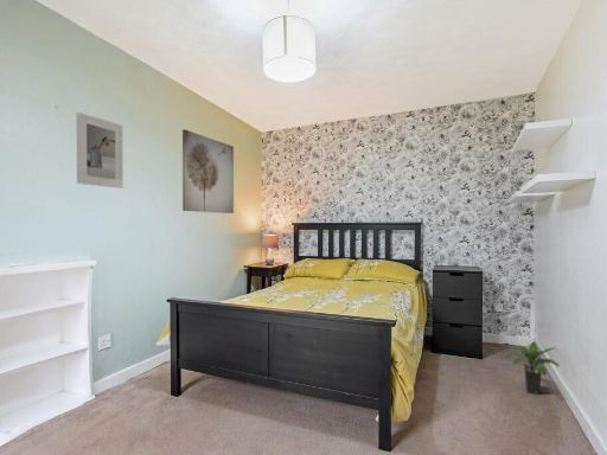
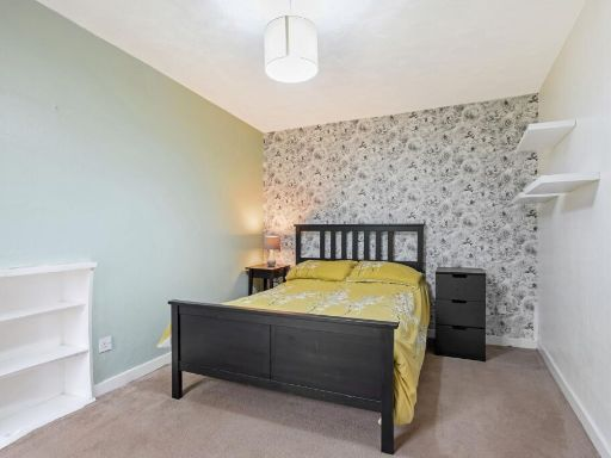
- wall art [181,128,235,214]
- potted plant [505,340,562,396]
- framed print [76,111,124,190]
